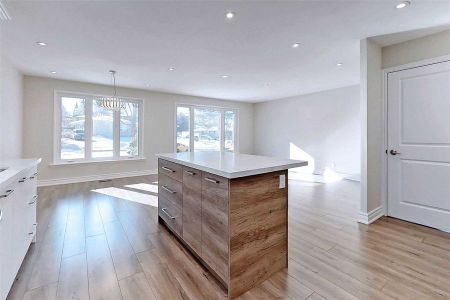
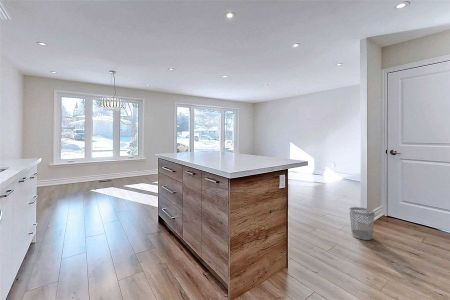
+ wastebasket [348,206,376,241]
